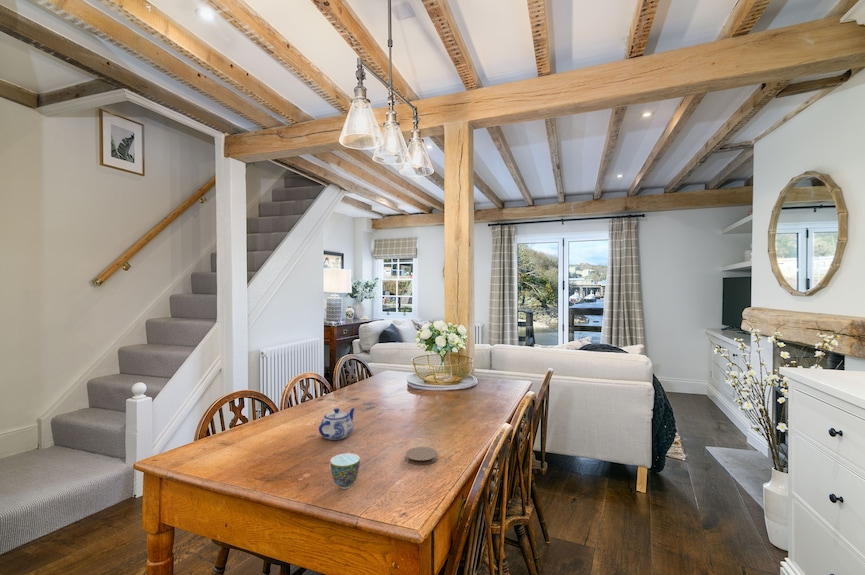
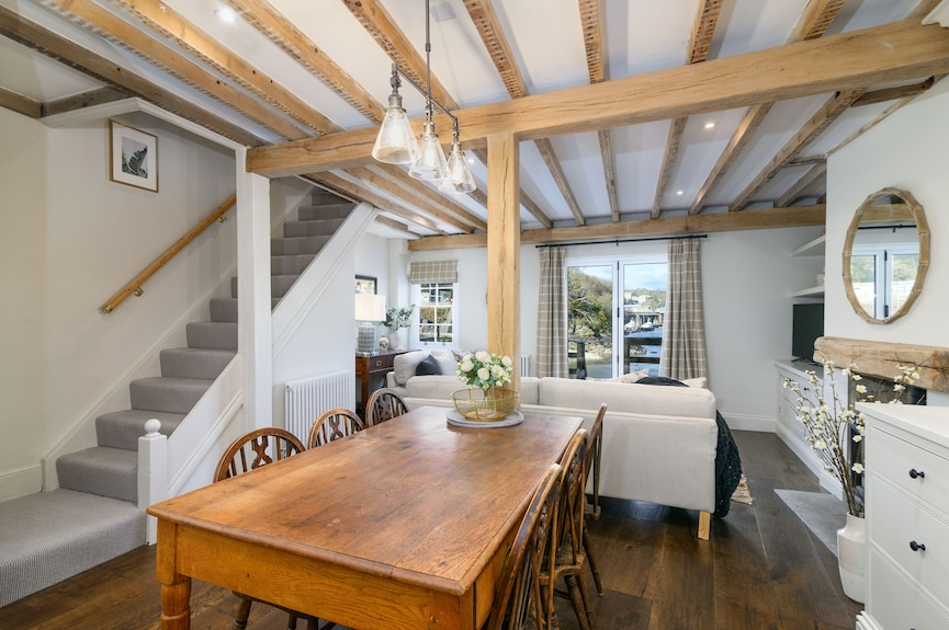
- coaster [405,446,438,466]
- teapot [318,406,356,441]
- teacup [329,452,361,490]
